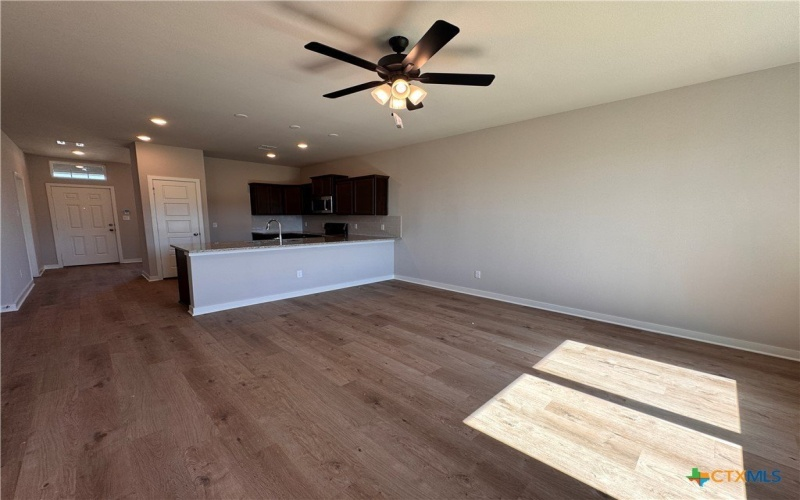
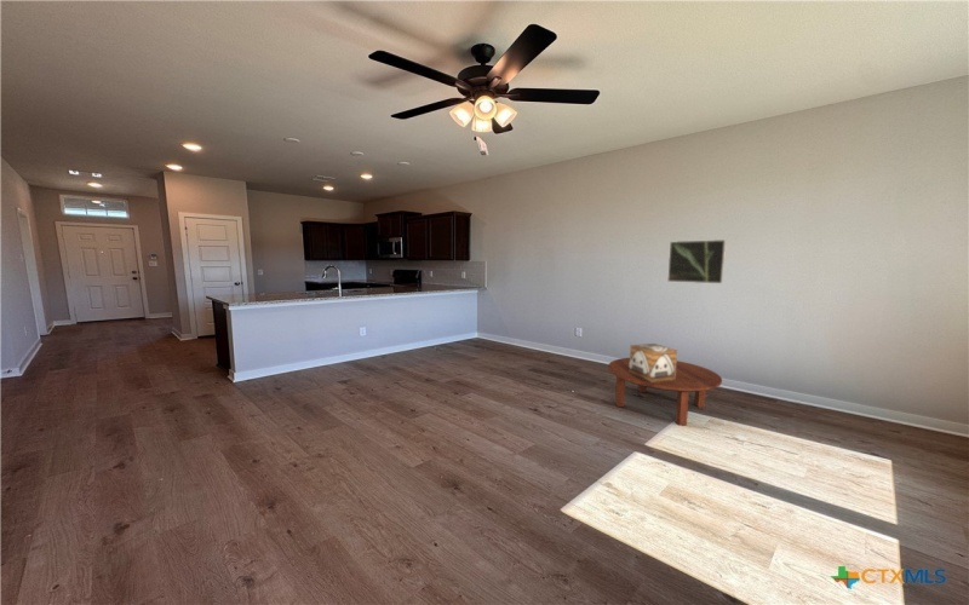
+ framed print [666,238,727,284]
+ coffee table [607,357,723,426]
+ decorative box [629,342,678,382]
